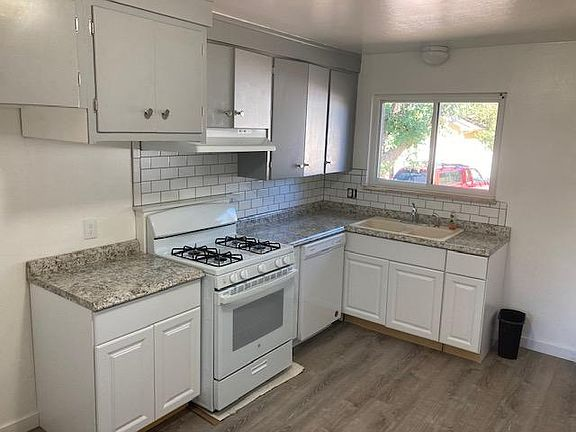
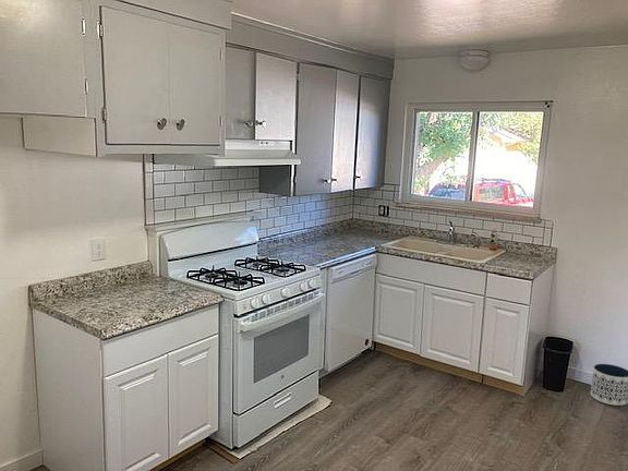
+ planter [590,363,628,407]
